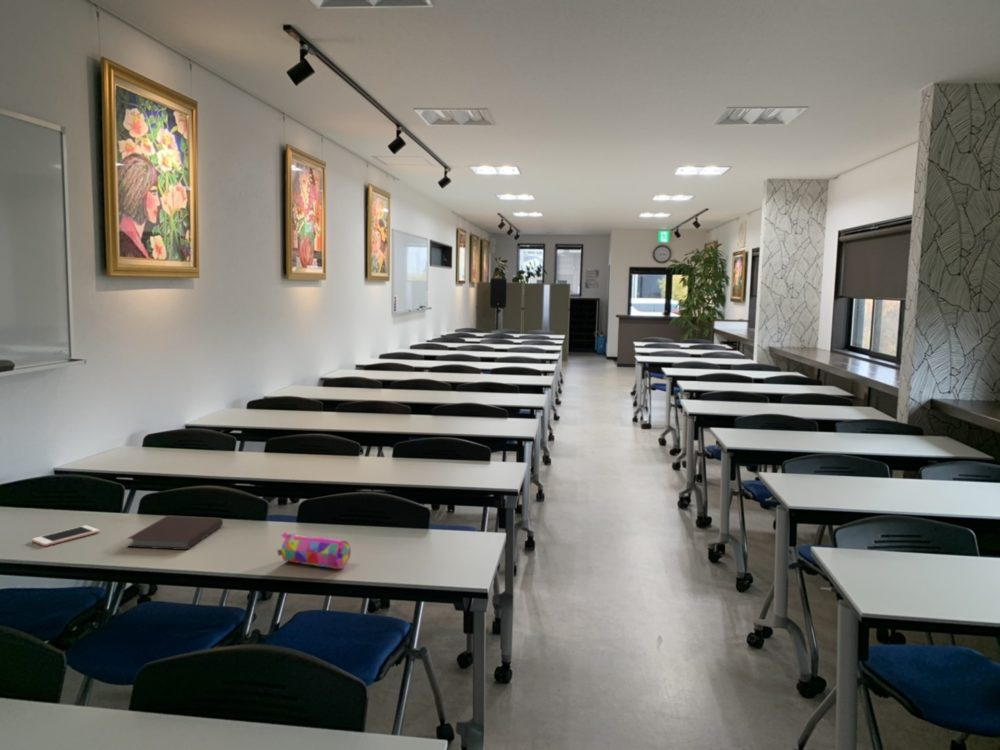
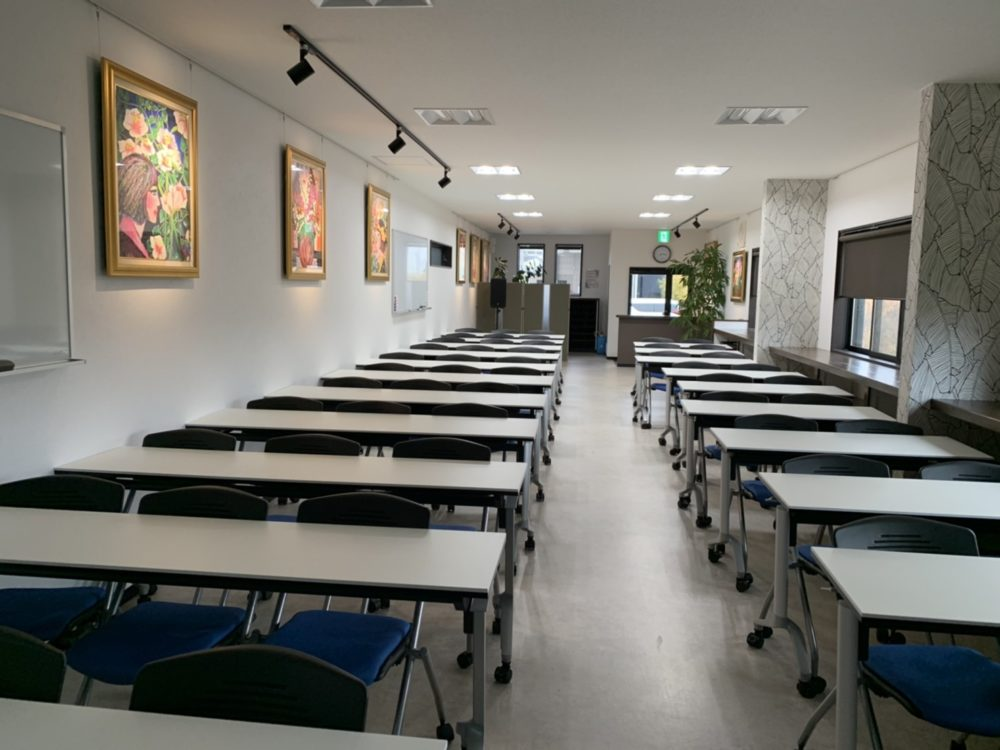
- pencil case [276,531,352,570]
- notebook [126,515,224,551]
- cell phone [31,524,100,547]
